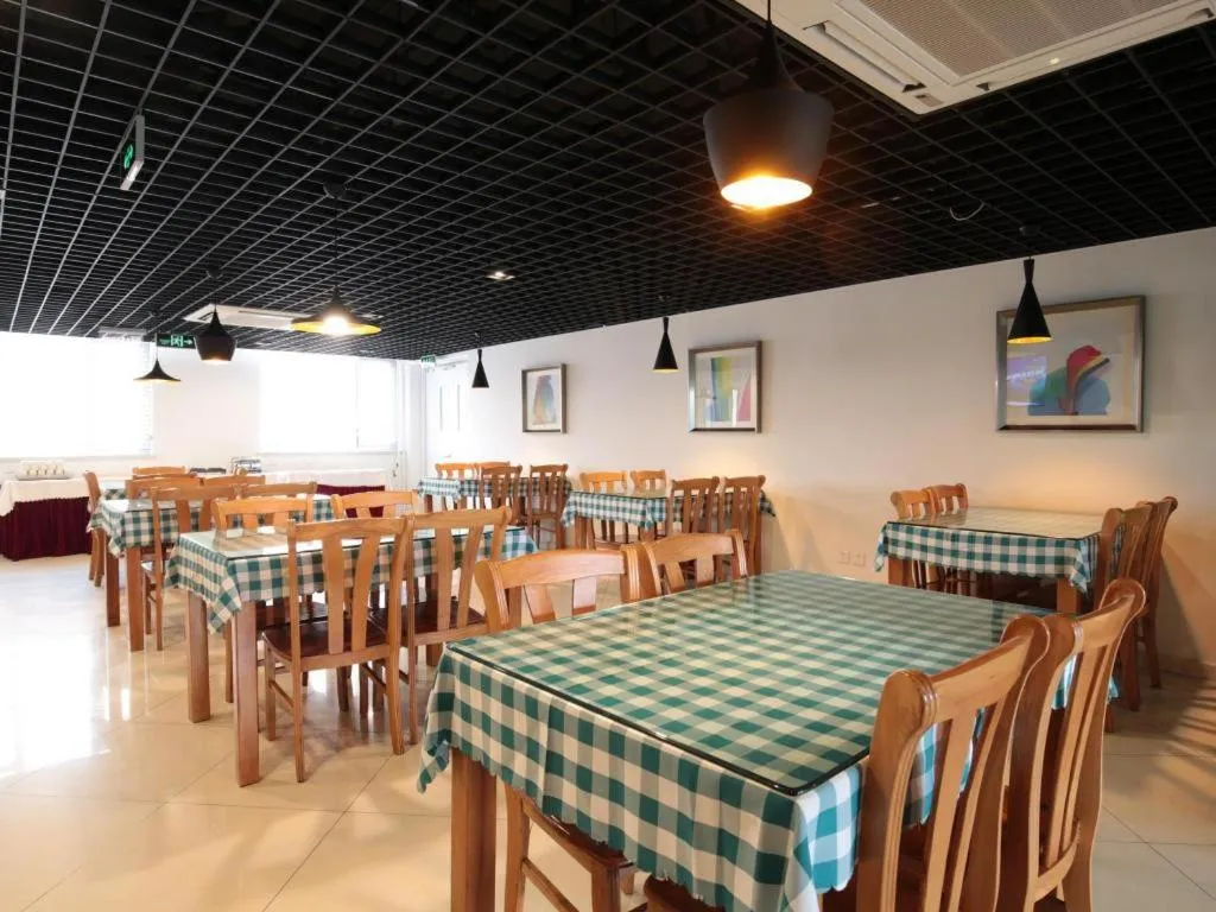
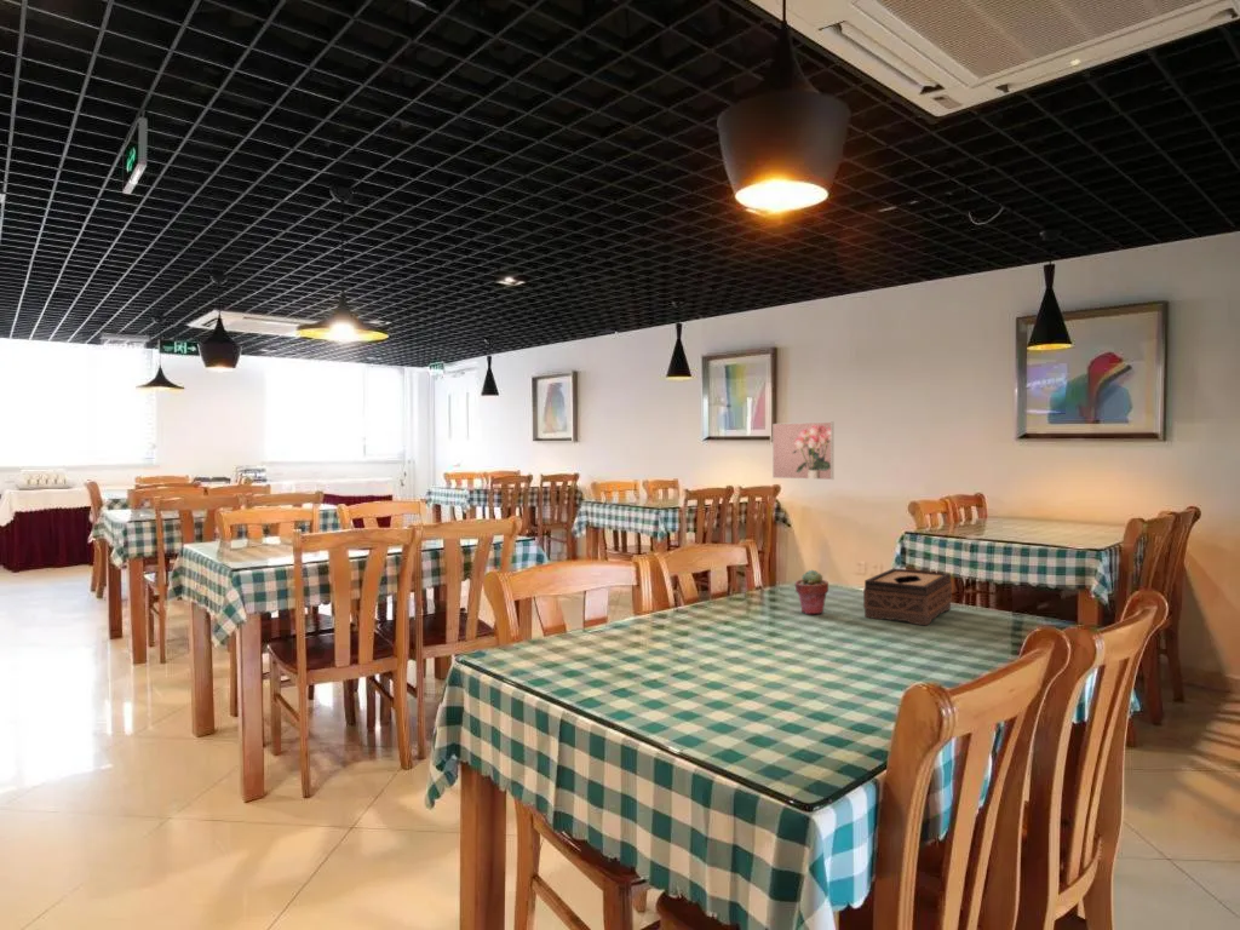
+ tissue box [862,567,953,626]
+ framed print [771,420,834,481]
+ potted succulent [793,568,829,615]
